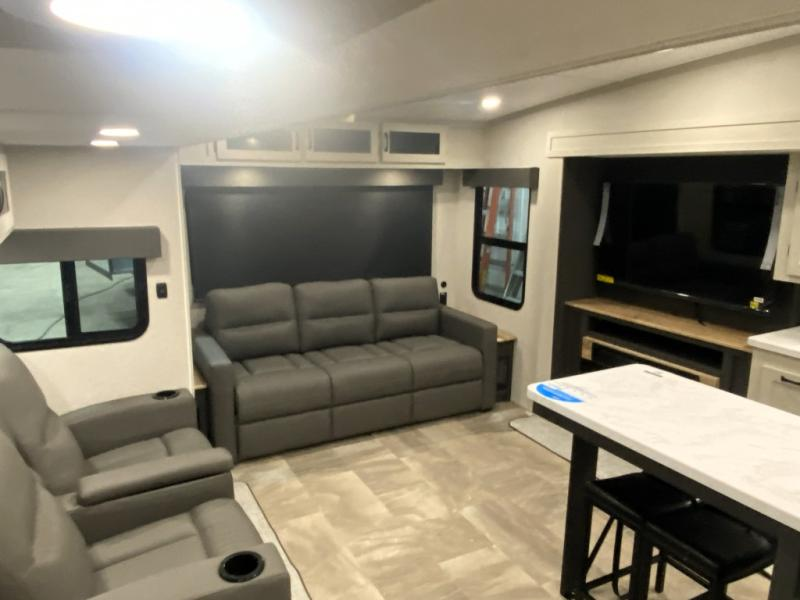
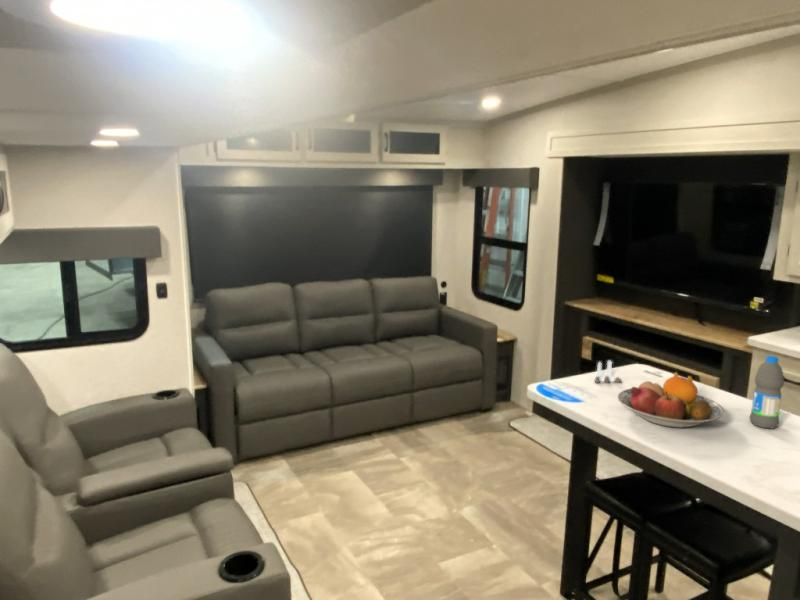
+ fruit bowl [617,371,725,429]
+ salt and pepper shaker set [593,360,623,384]
+ water bottle [749,355,785,430]
